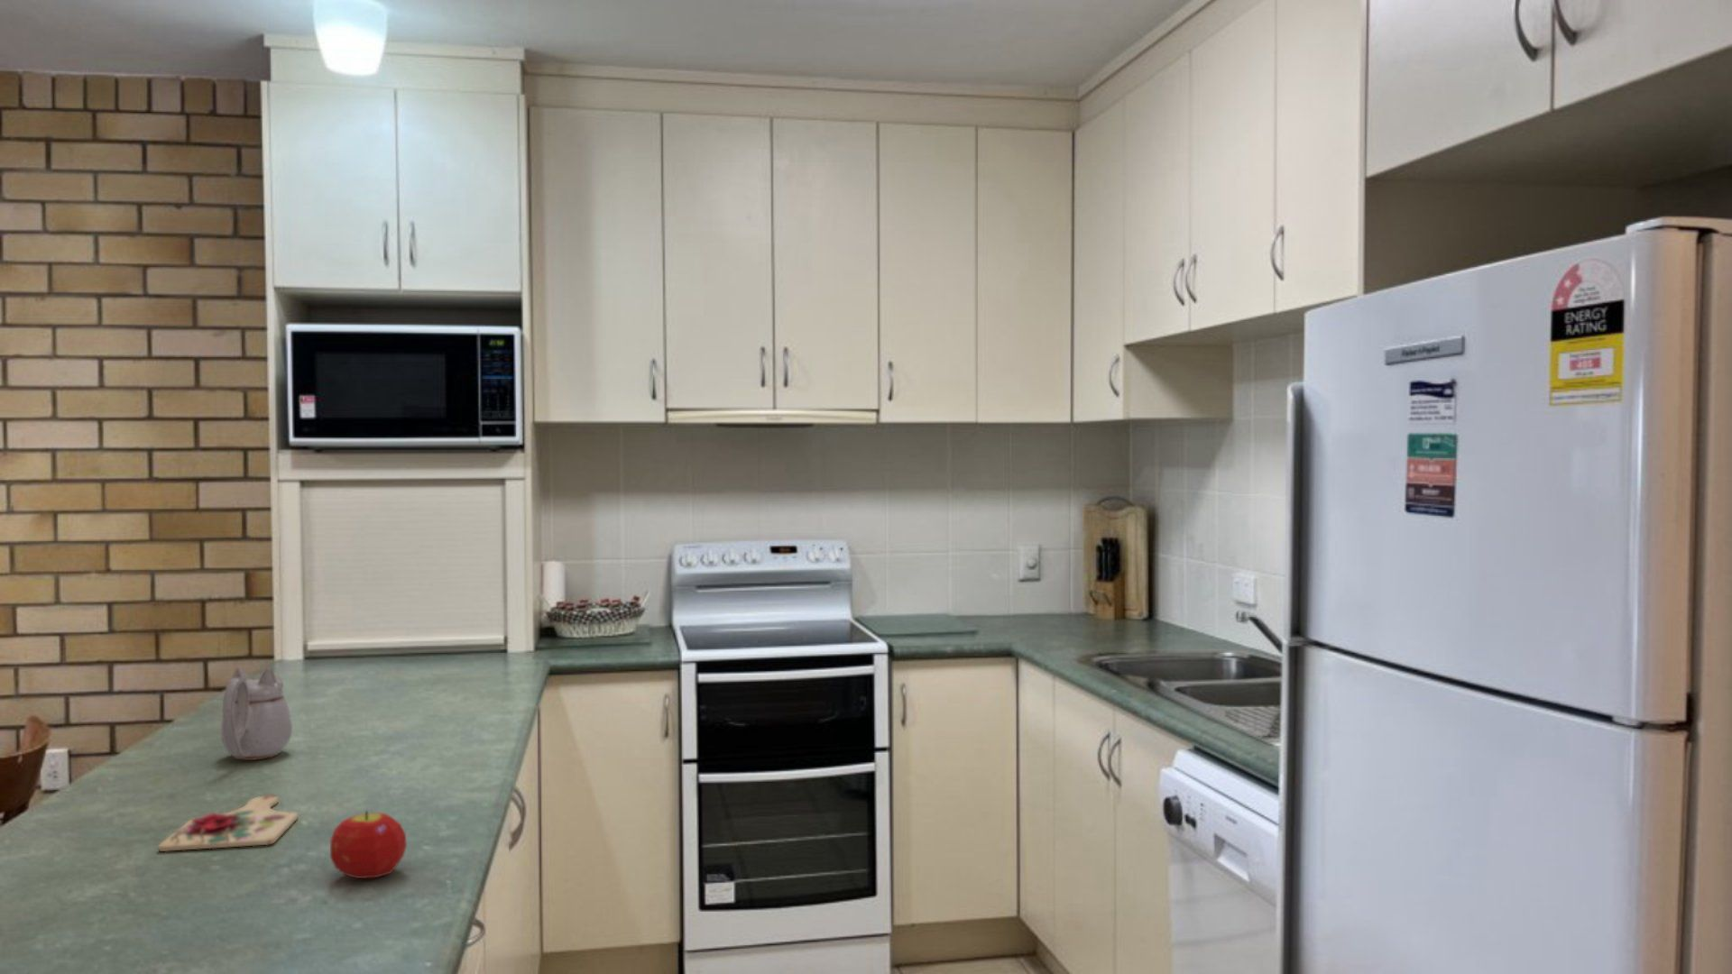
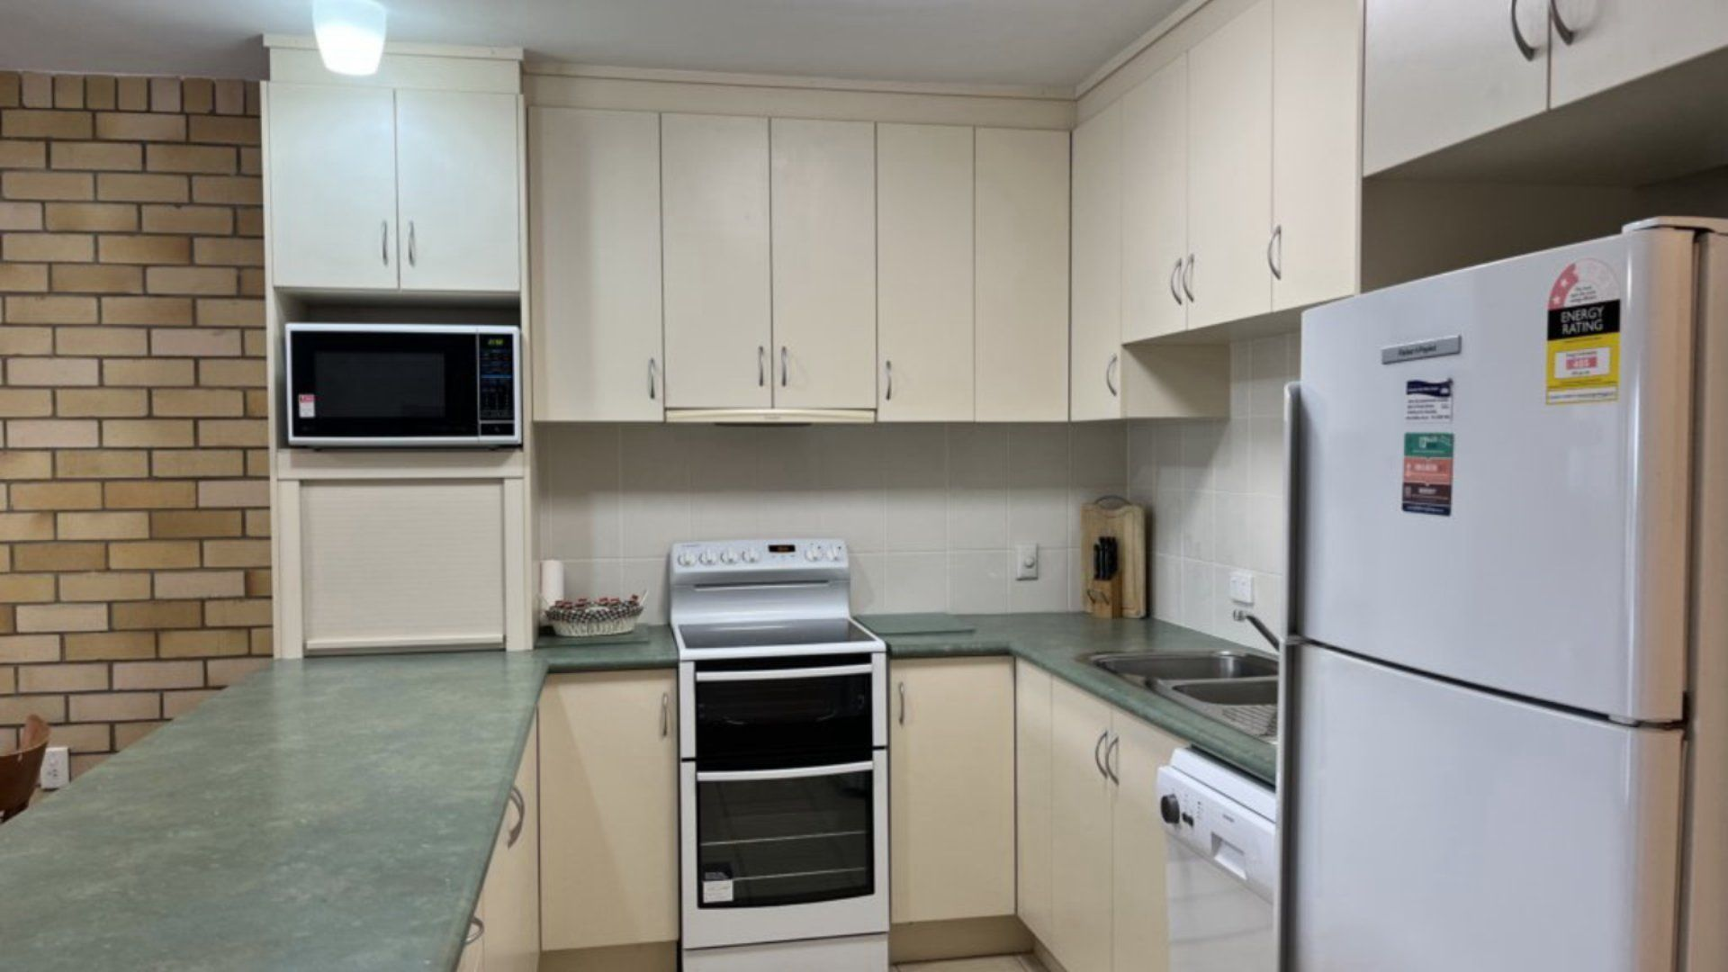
- teapot [220,666,293,761]
- cutting board [158,794,299,853]
- fruit [330,810,408,879]
